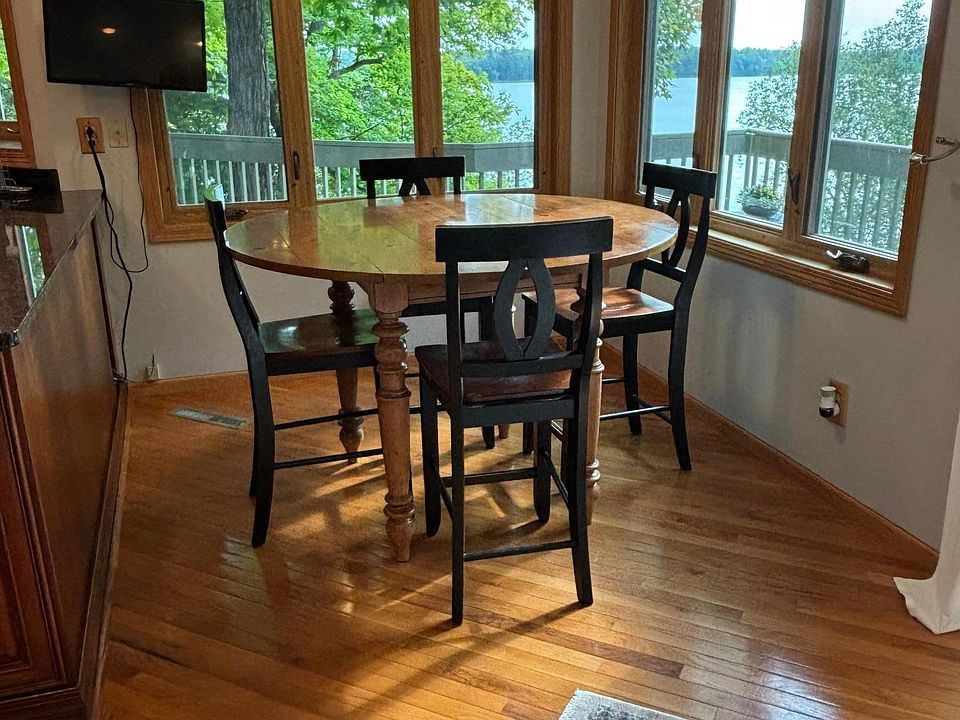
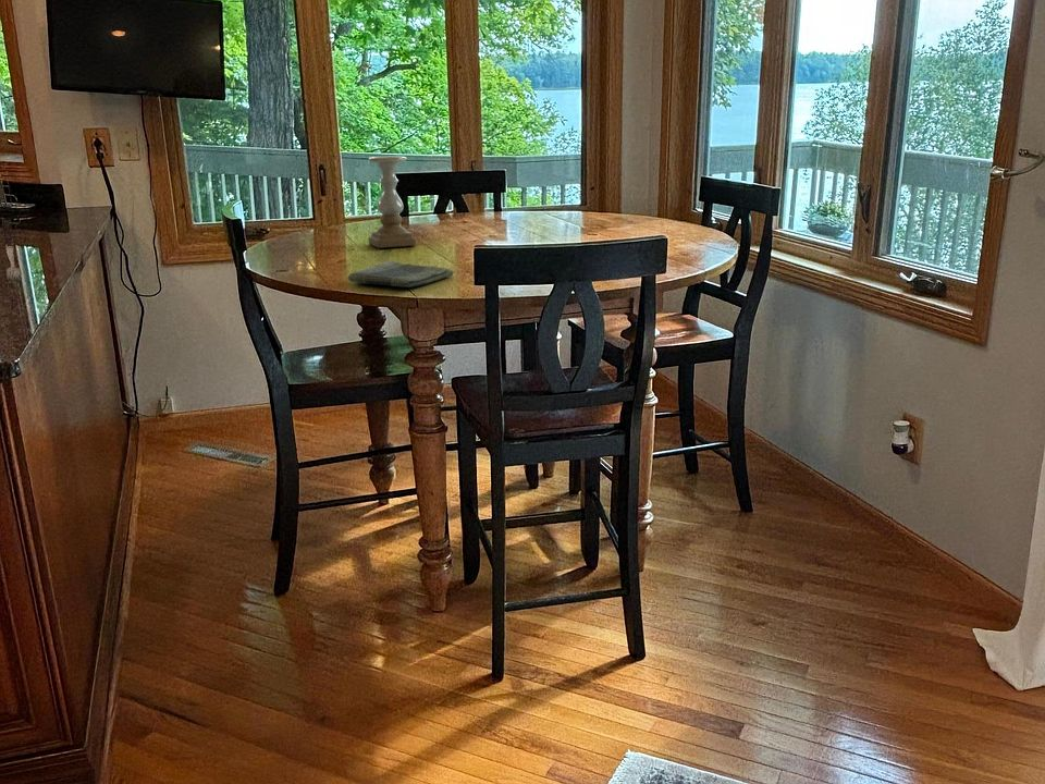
+ dish towel [346,259,455,289]
+ candle holder [368,156,417,249]
